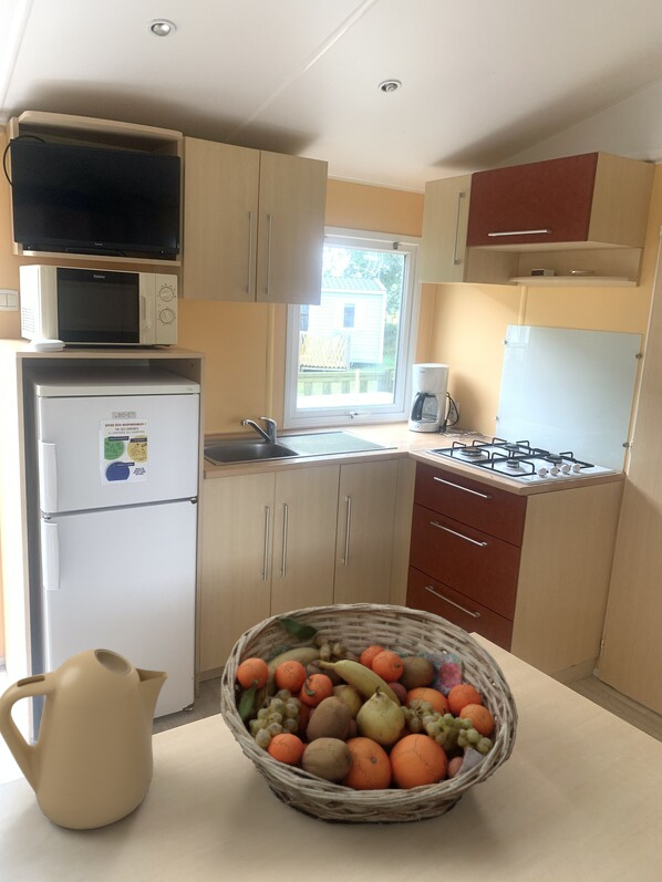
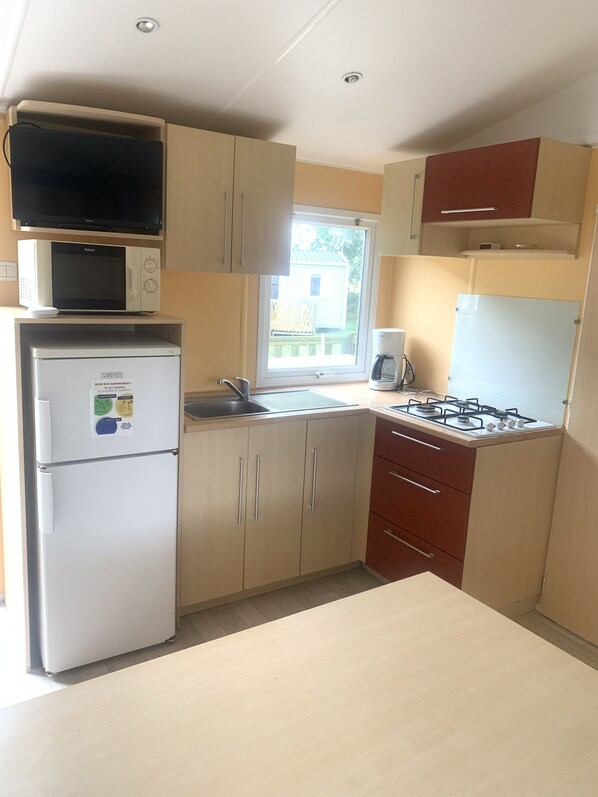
- fruit basket [219,602,519,826]
- kettle [0,647,170,830]
